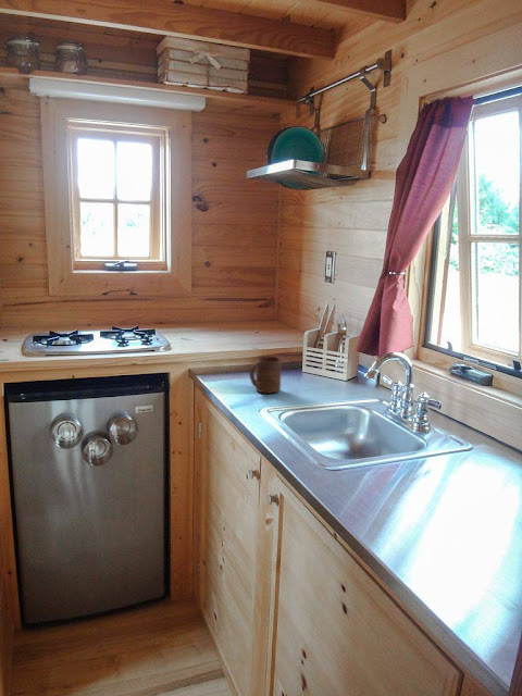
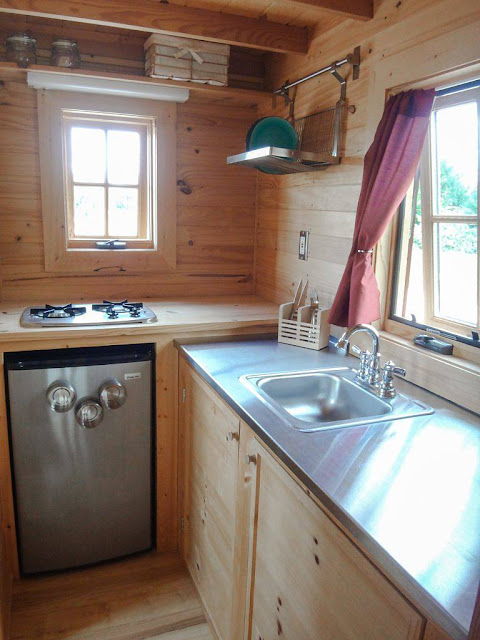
- cup [249,356,283,395]
